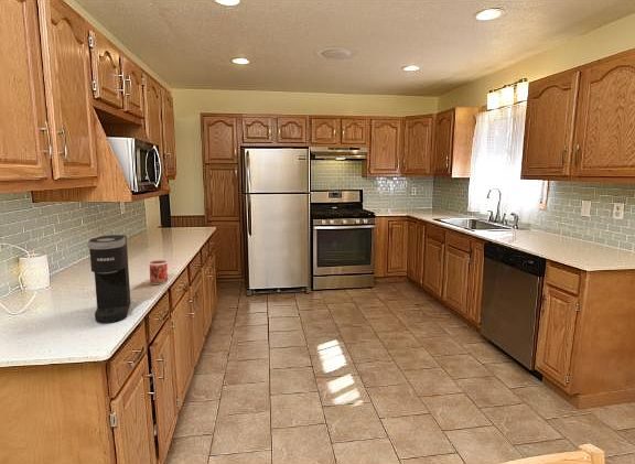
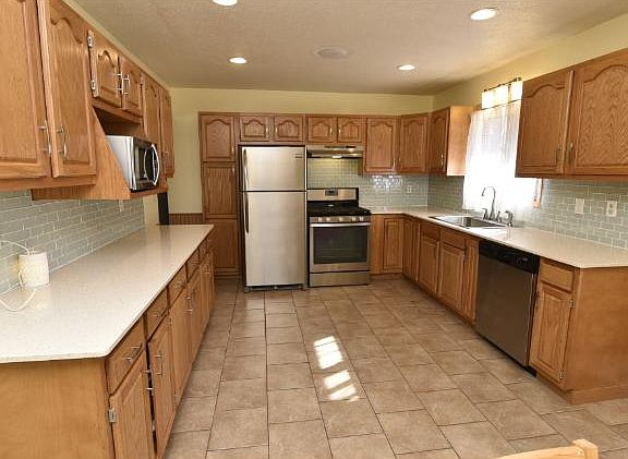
- coffee maker [87,234,131,324]
- mug [149,259,169,285]
